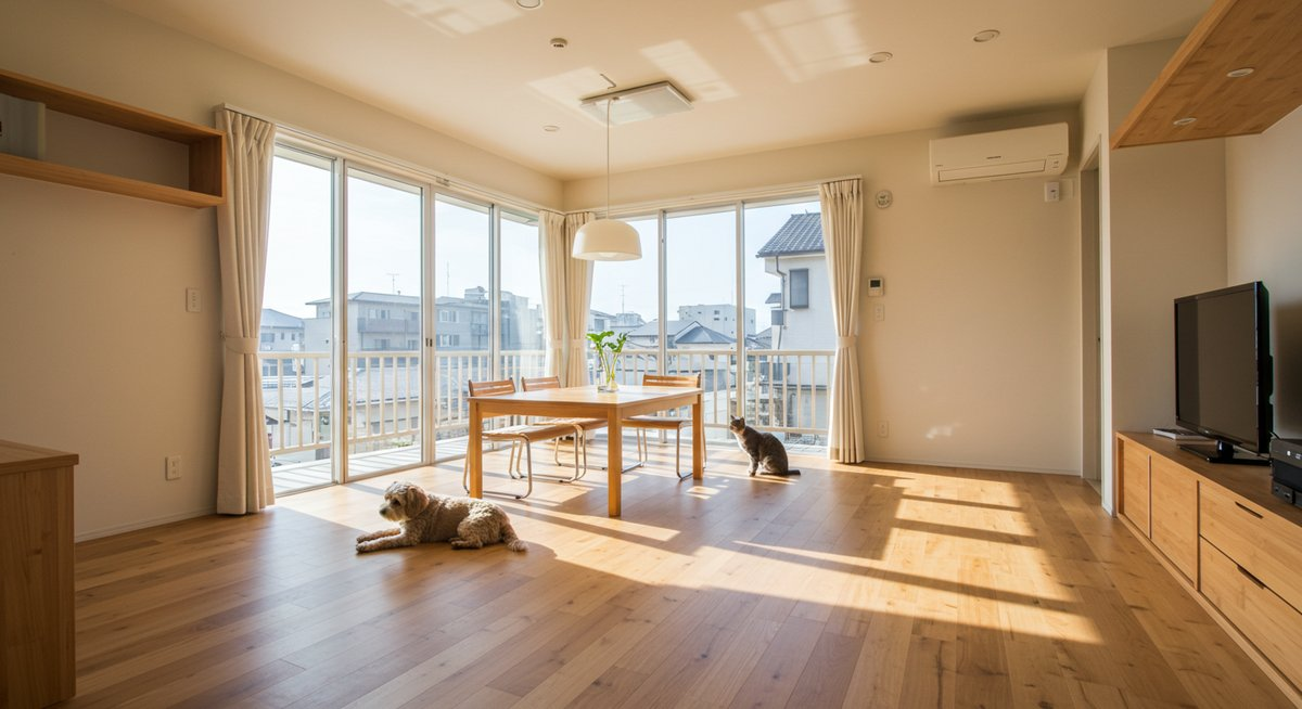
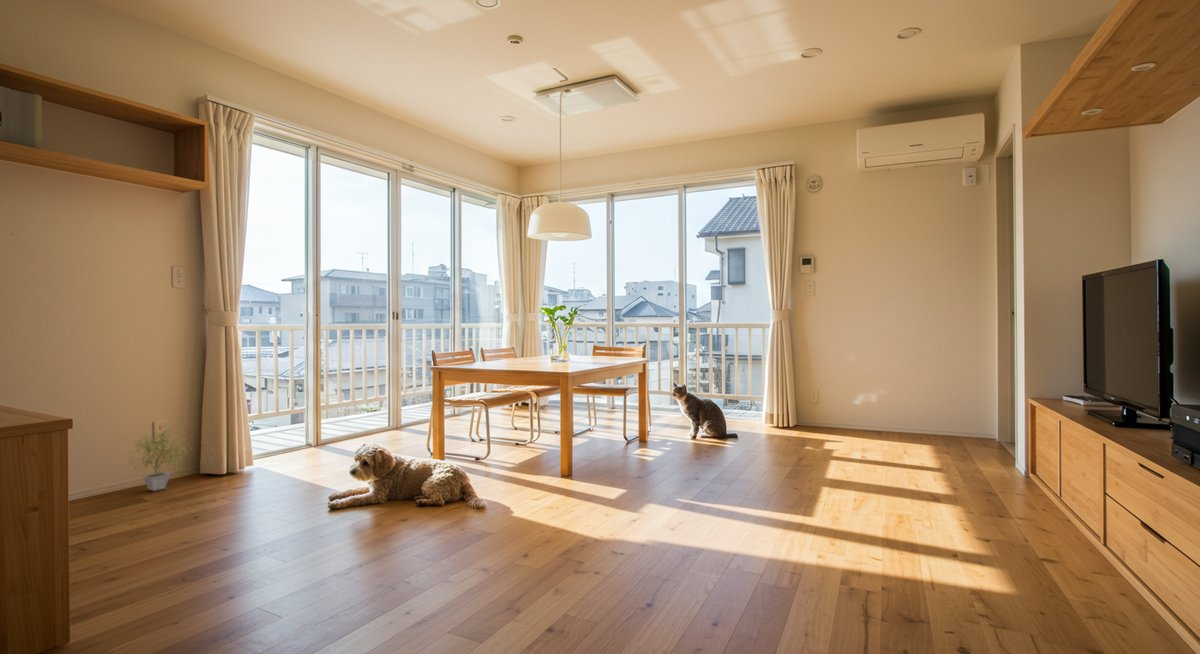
+ potted plant [126,422,192,492]
